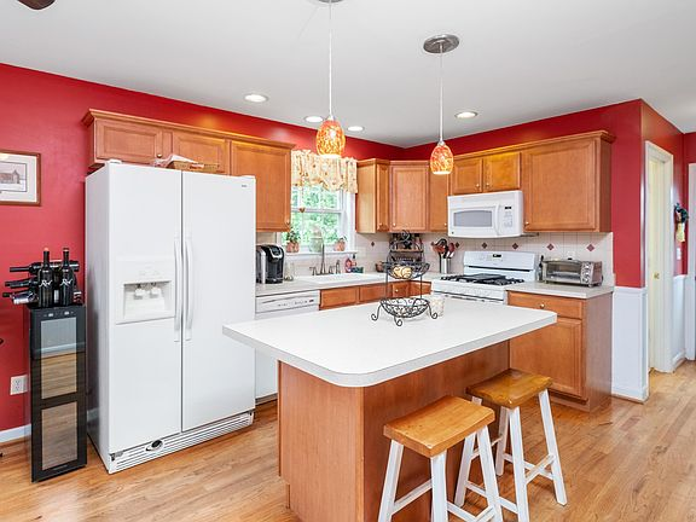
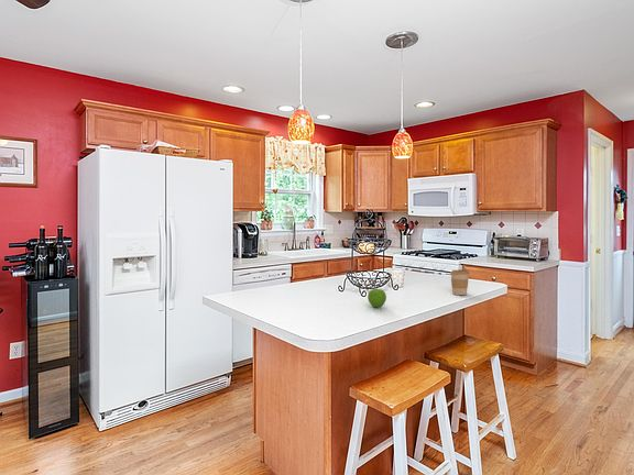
+ fruit [367,288,387,309]
+ coffee cup [449,268,470,296]
